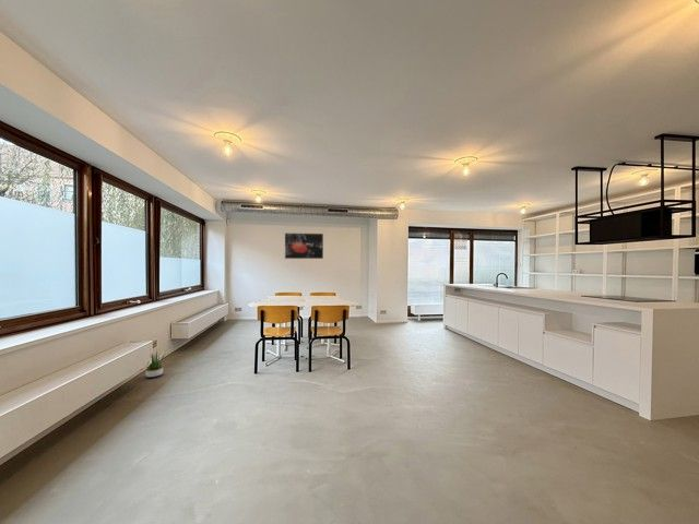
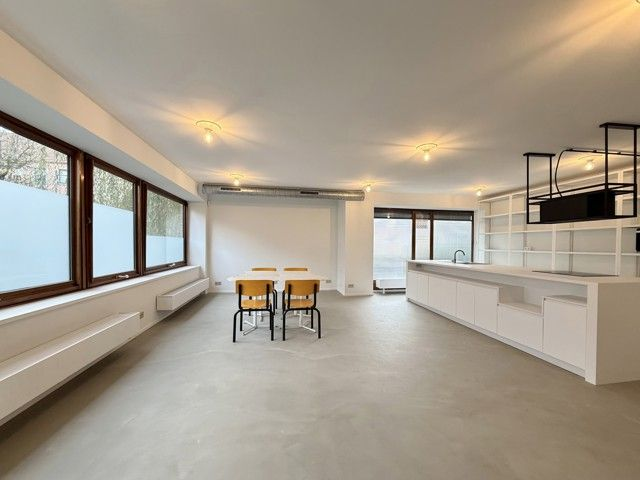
- wall art [284,233,324,260]
- potted plant [144,349,167,379]
